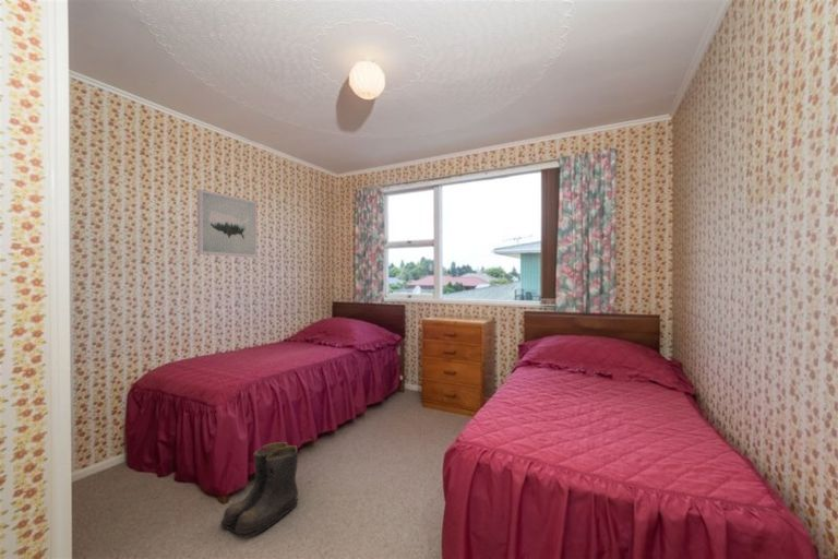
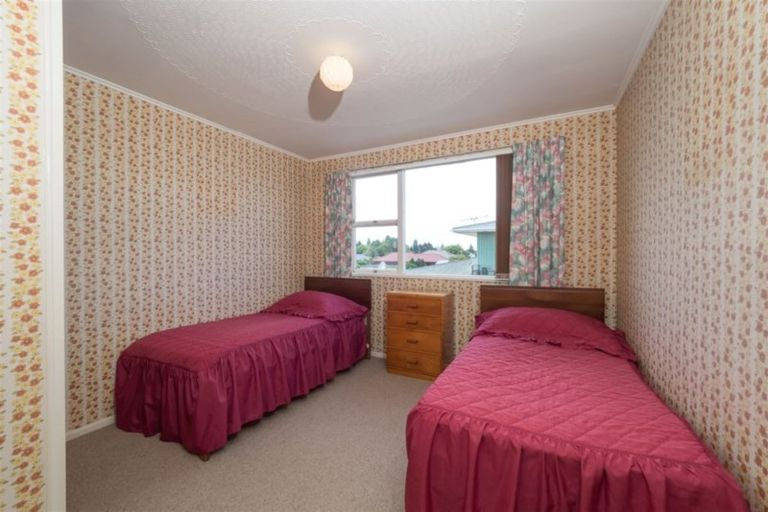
- wall art [196,188,259,259]
- boots [219,441,299,539]
